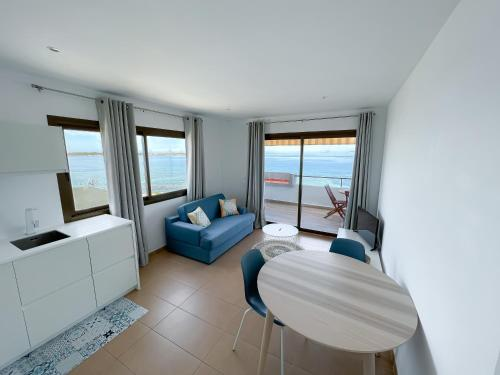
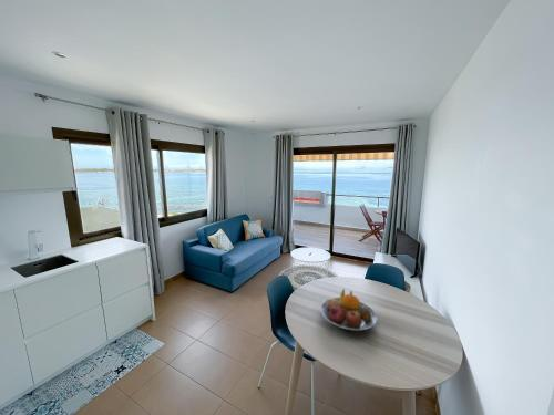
+ fruit bowl [319,288,378,331]
